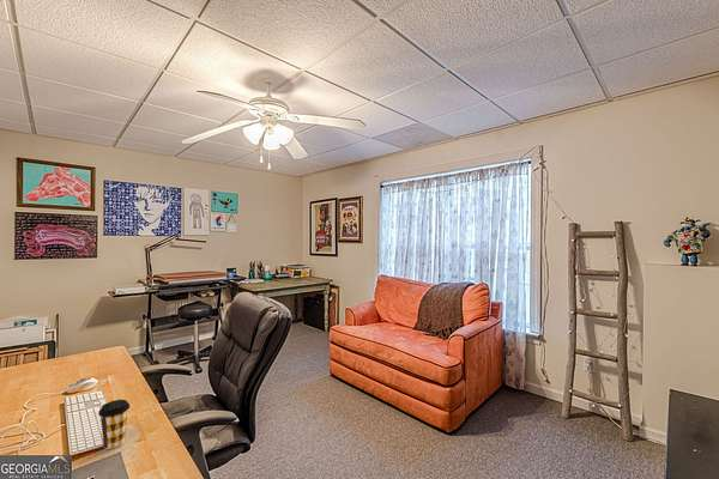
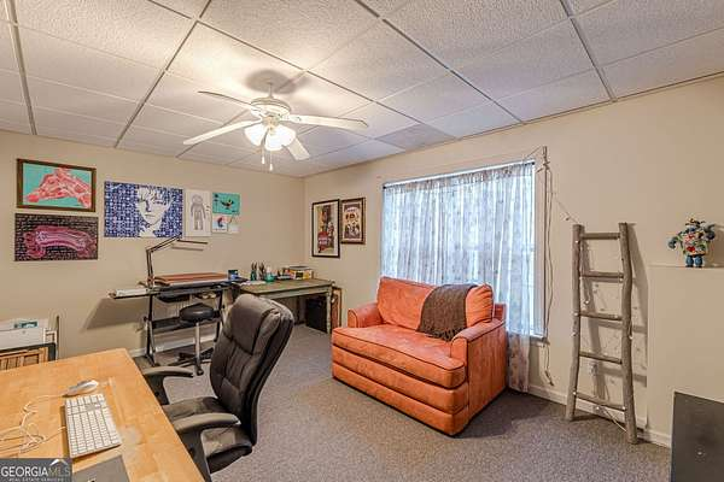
- coffee cup [97,399,131,450]
